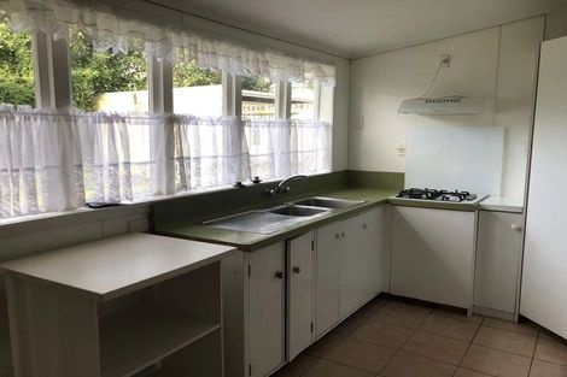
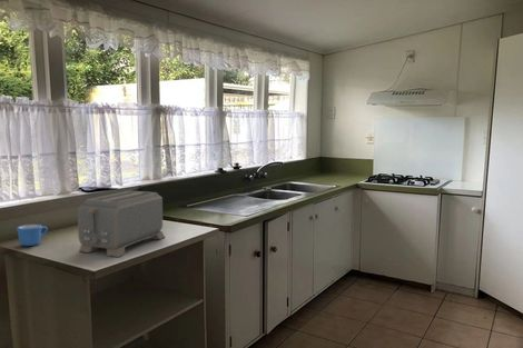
+ toaster [77,190,166,258]
+ mug [16,223,49,247]
